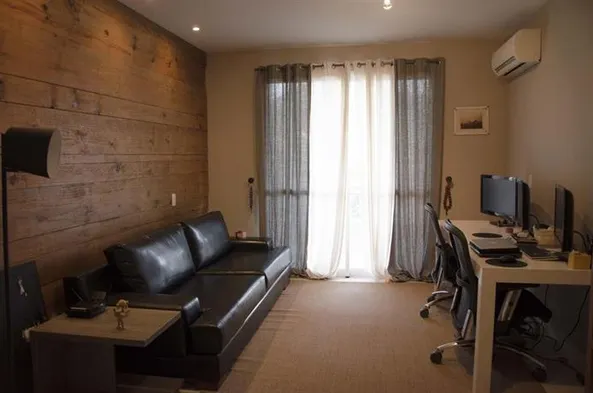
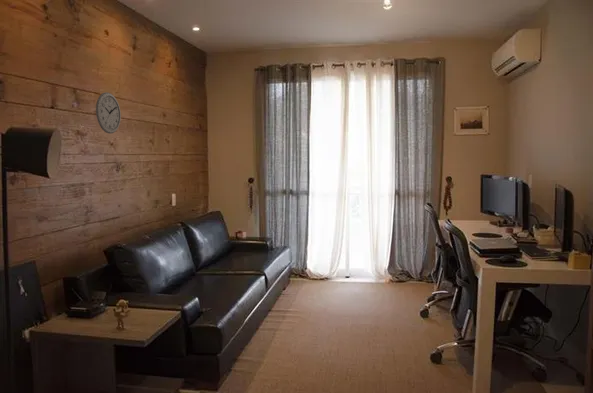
+ wall clock [95,91,122,135]
